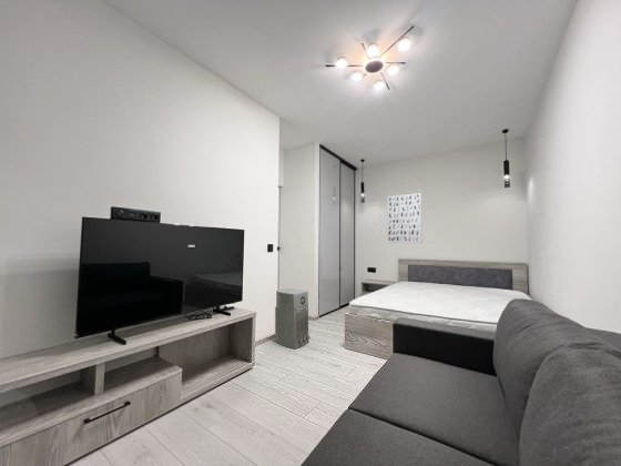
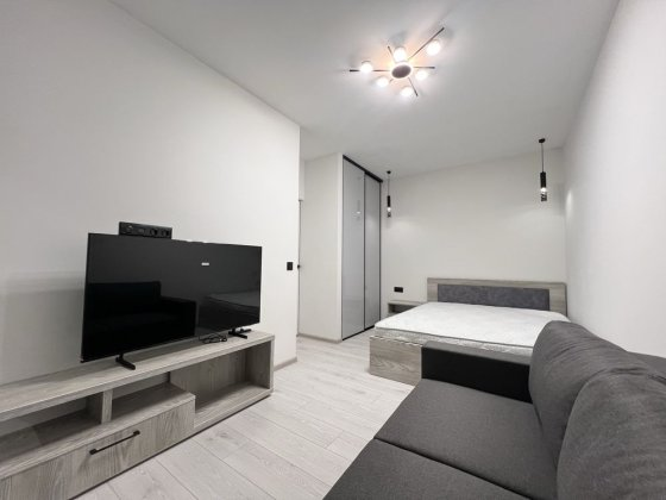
- air purifier [274,287,310,350]
- wall art [386,192,424,244]
